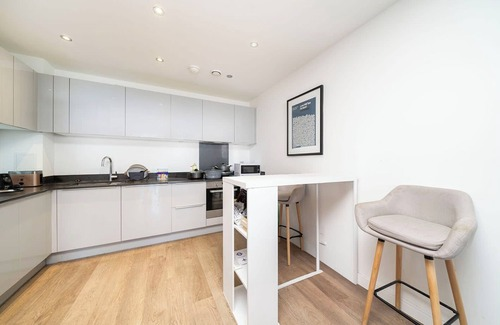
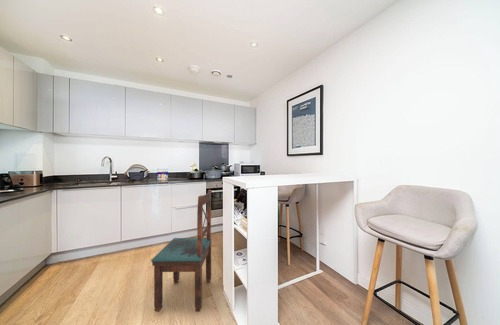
+ dining chair [150,189,213,313]
